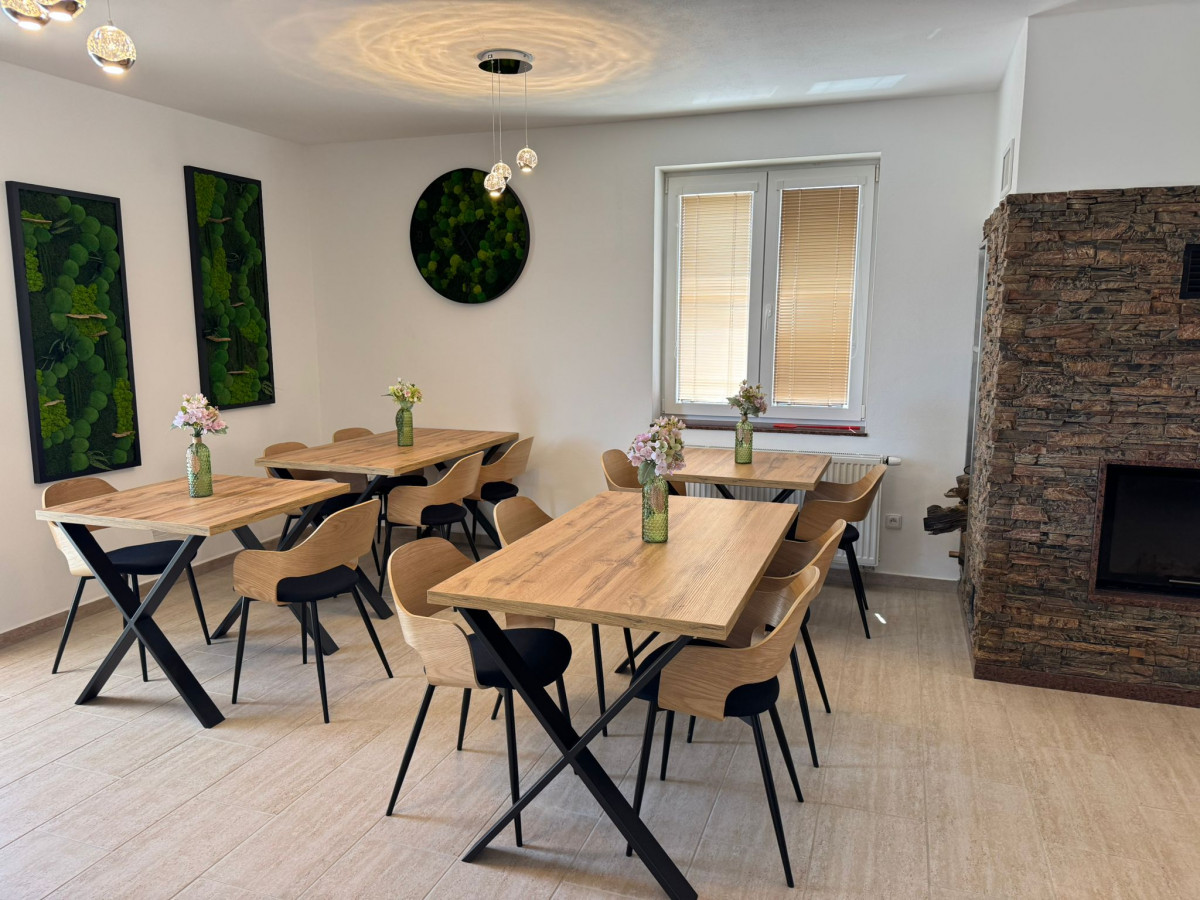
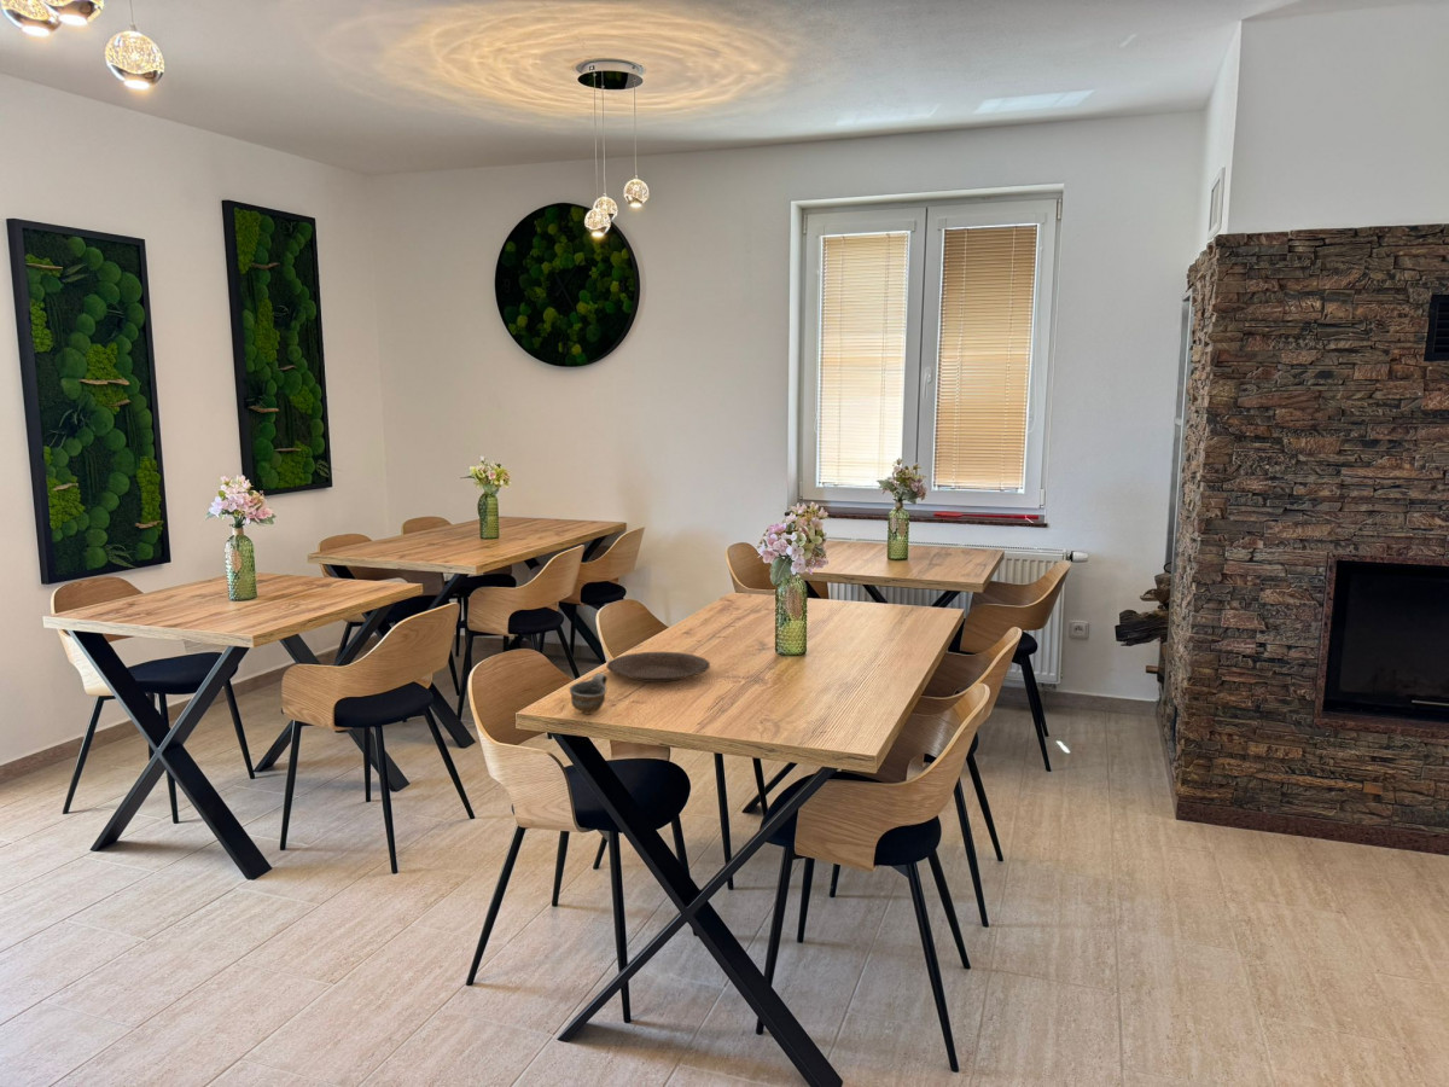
+ plate [605,651,711,684]
+ cup [569,672,609,715]
